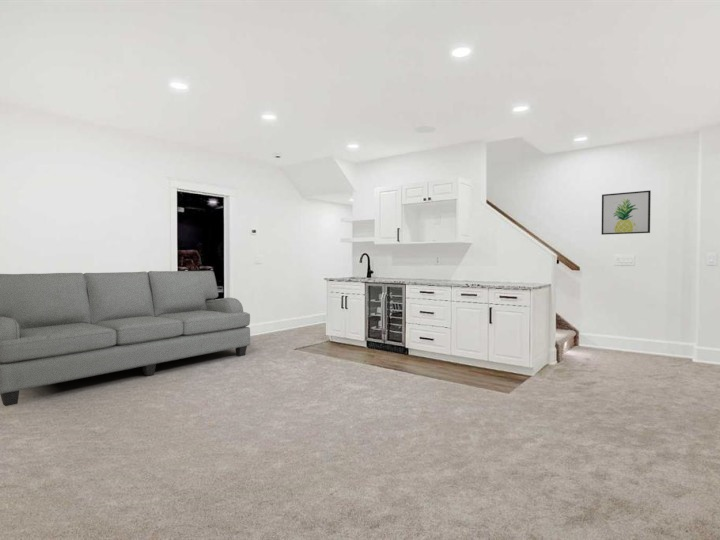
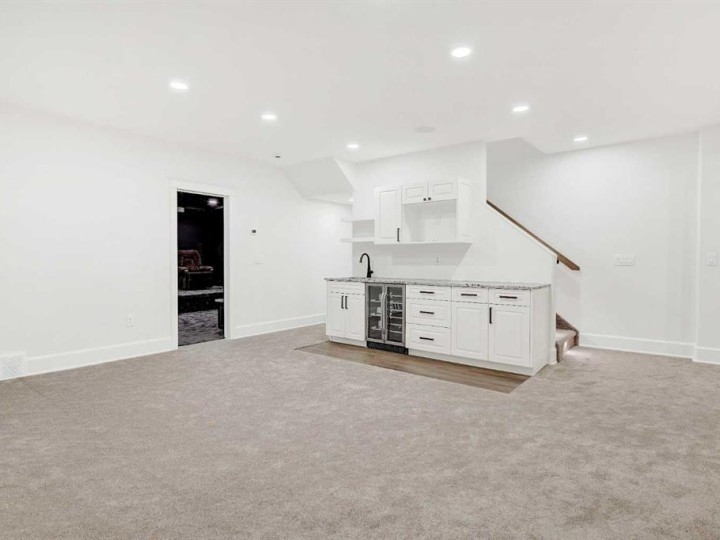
- wall art [601,189,652,236]
- sofa [0,270,251,407]
